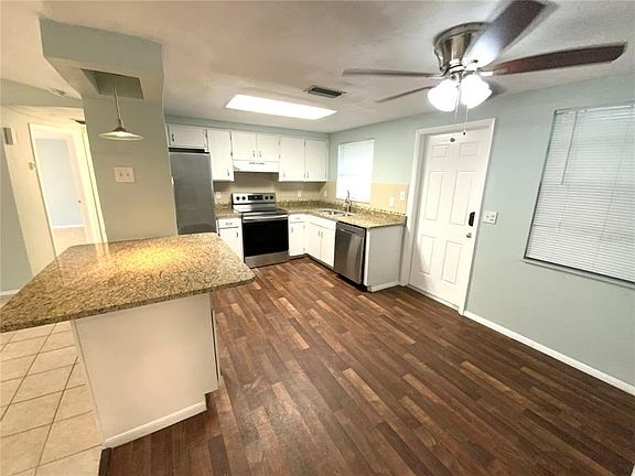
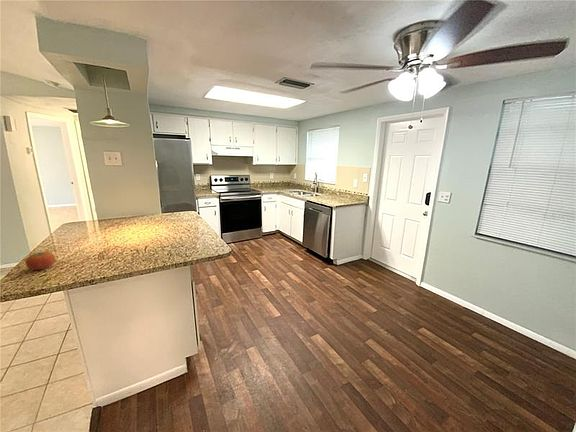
+ fruit [24,251,56,271]
